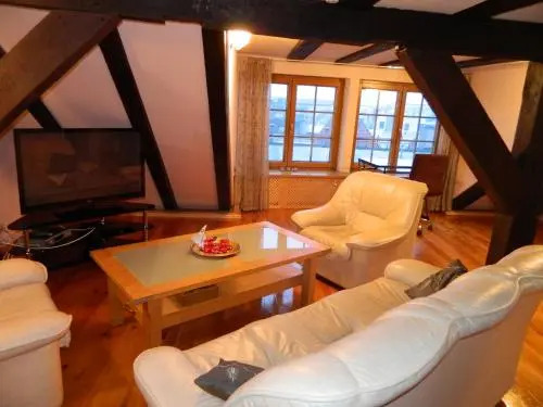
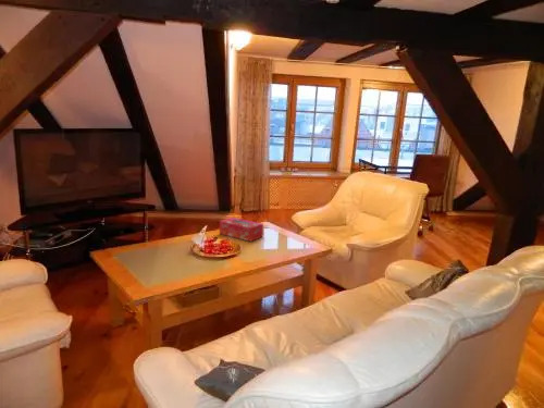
+ tissue box [219,217,264,243]
